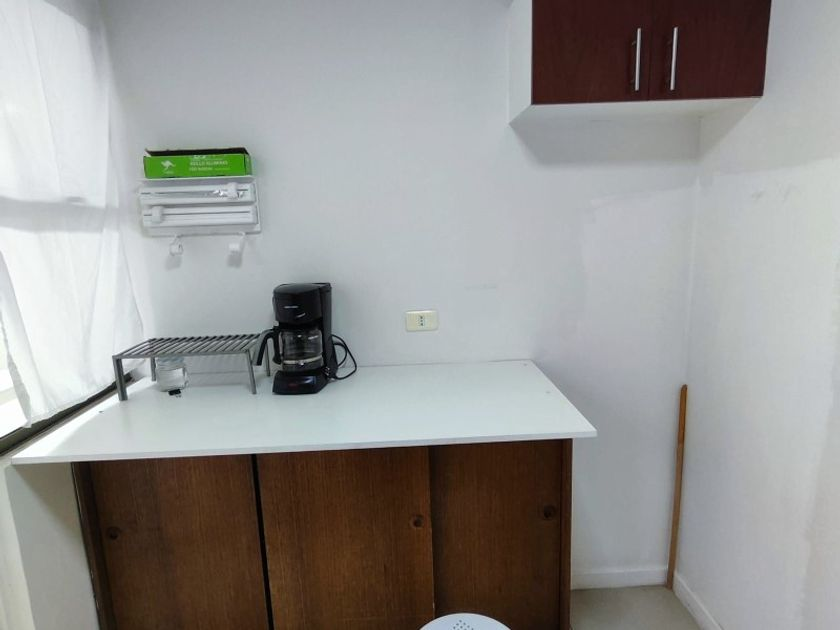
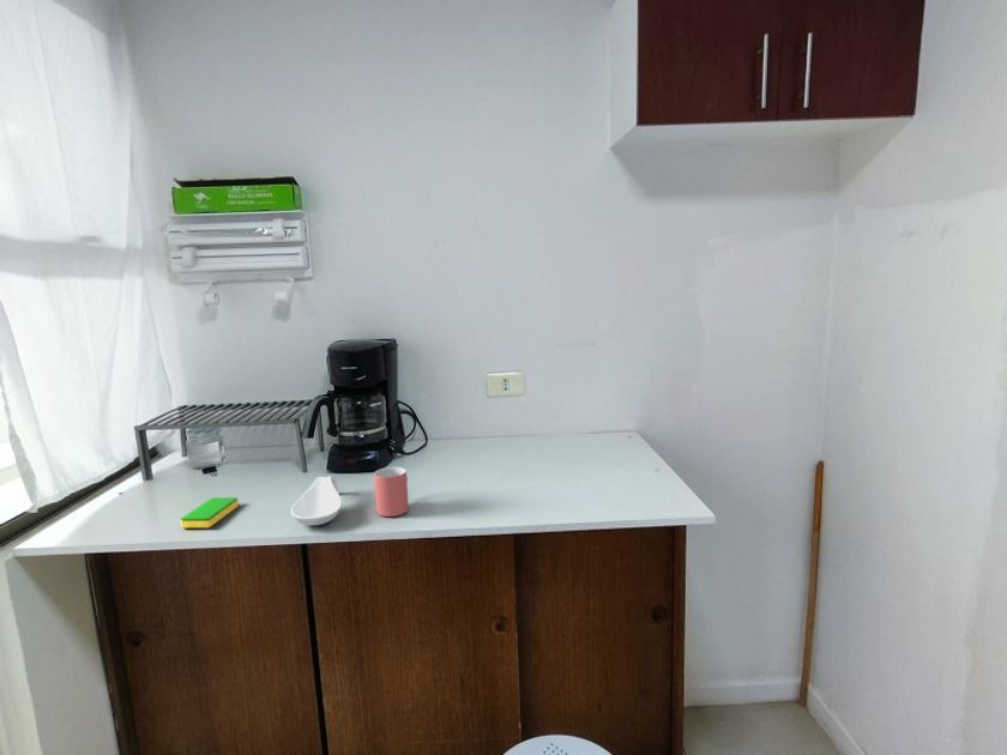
+ dish sponge [180,496,240,528]
+ spoon rest [289,475,343,526]
+ mug [373,466,410,518]
